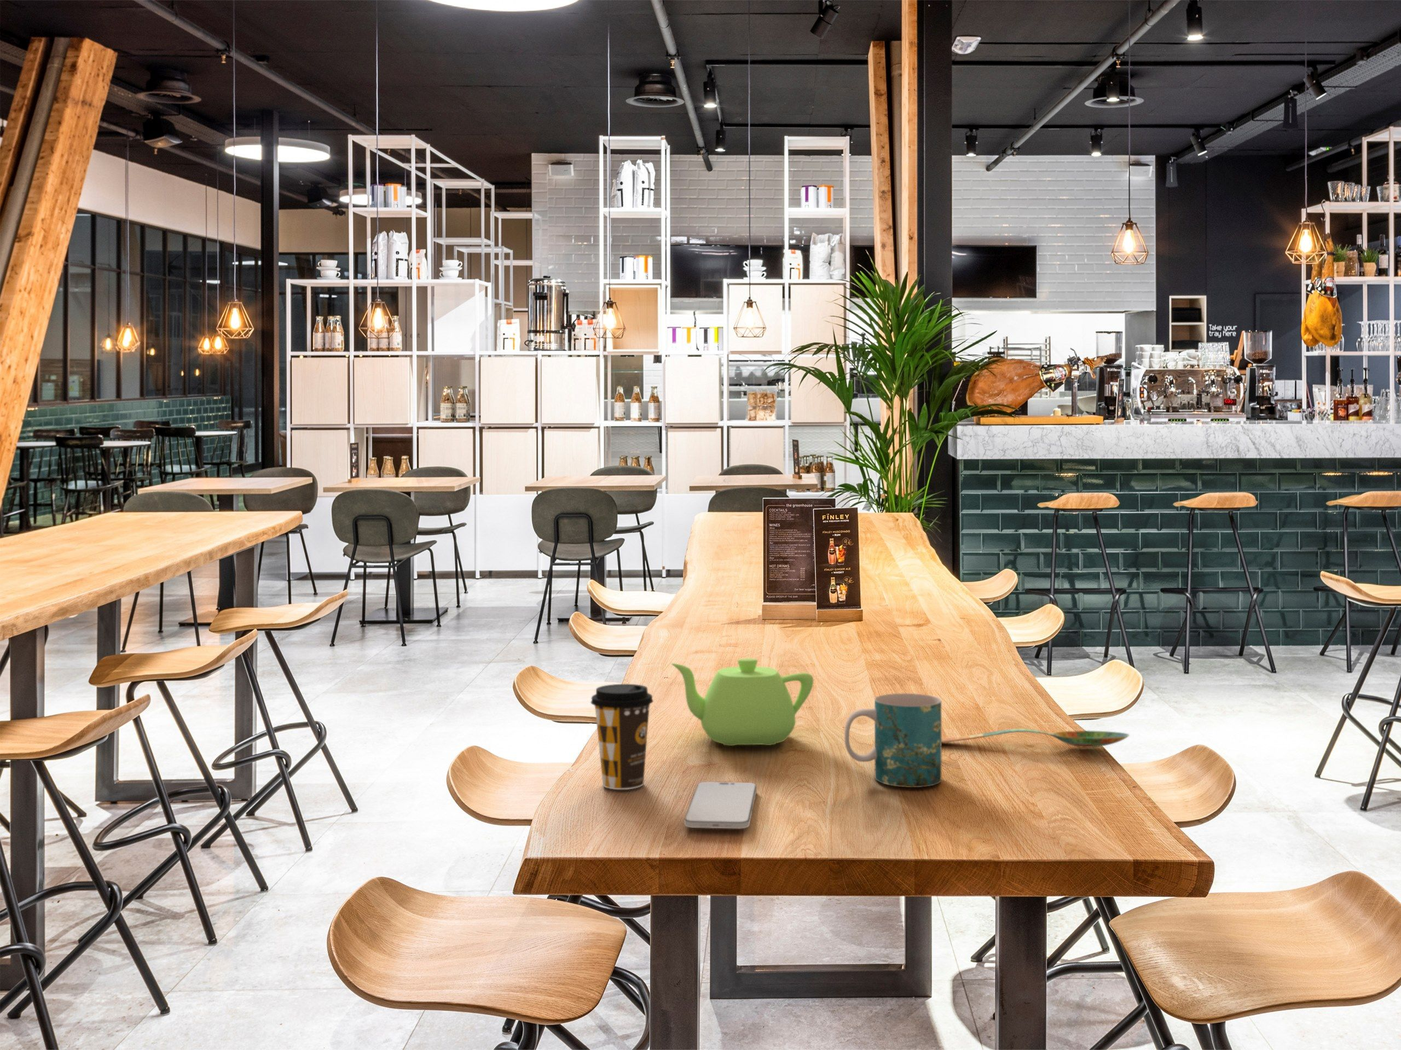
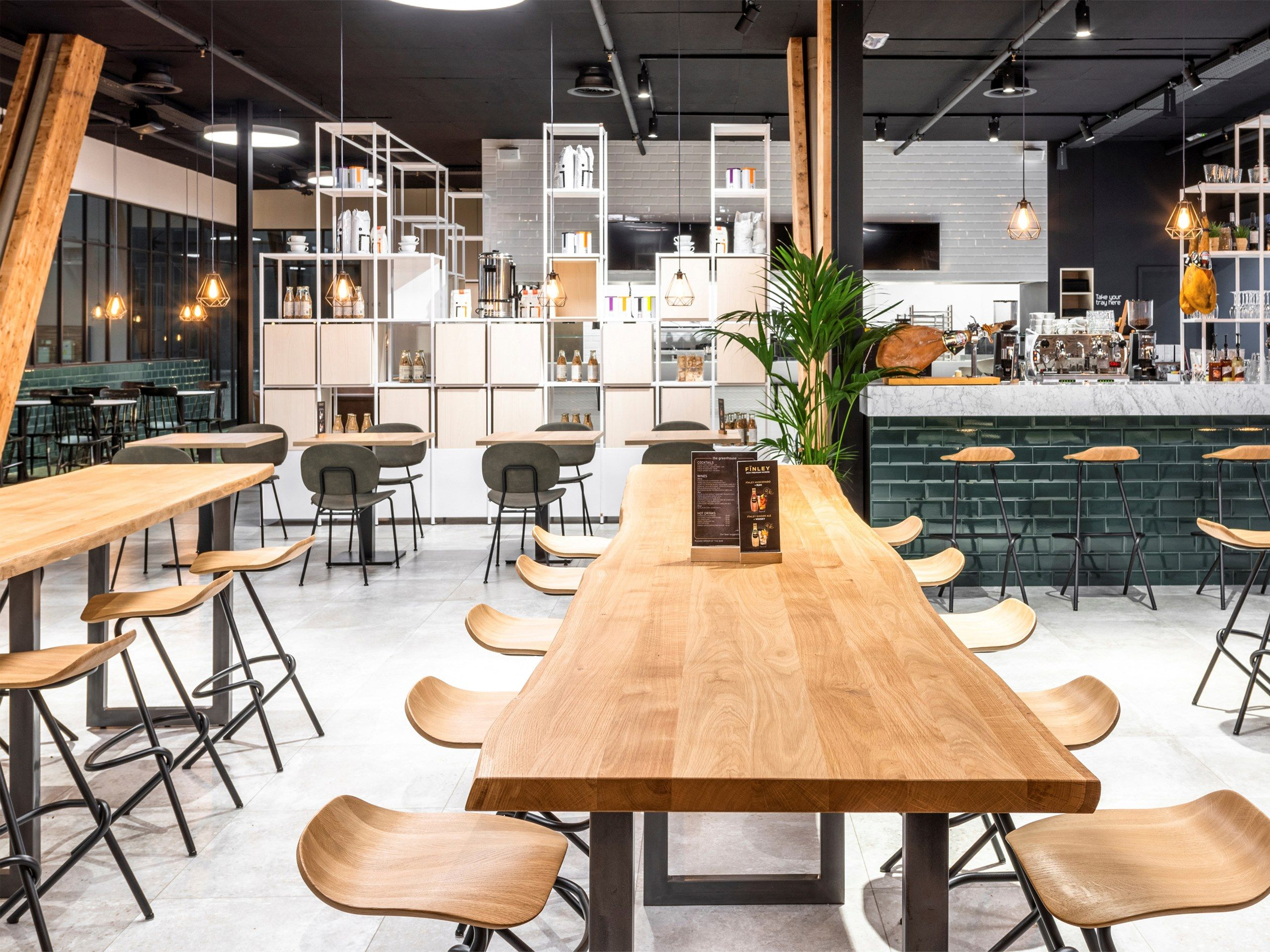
- coffee cup [590,684,654,790]
- mug [844,693,942,788]
- smartphone [684,782,757,829]
- teapot [671,657,814,747]
- spoon [941,728,1131,748]
